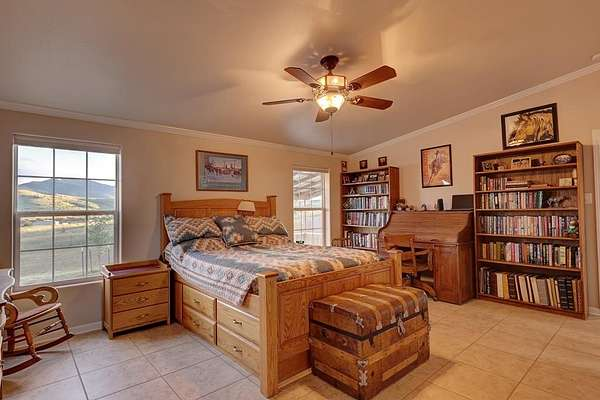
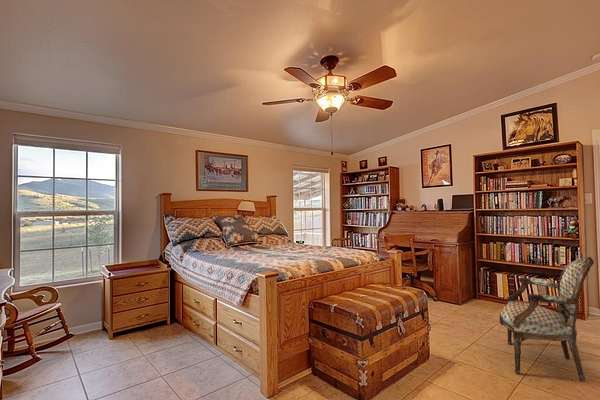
+ armchair [499,256,595,383]
